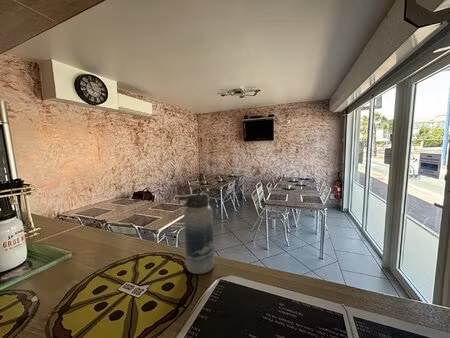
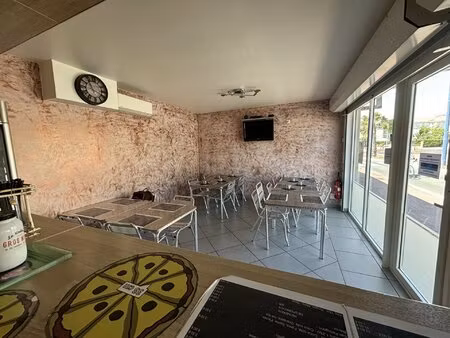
- water bottle [177,190,215,275]
